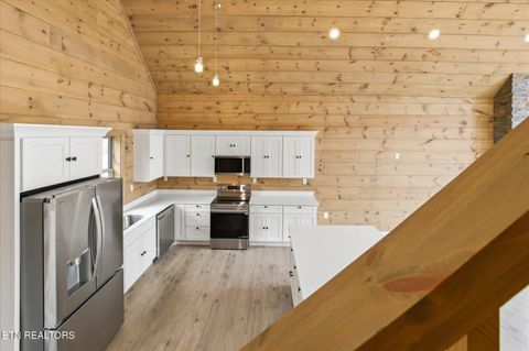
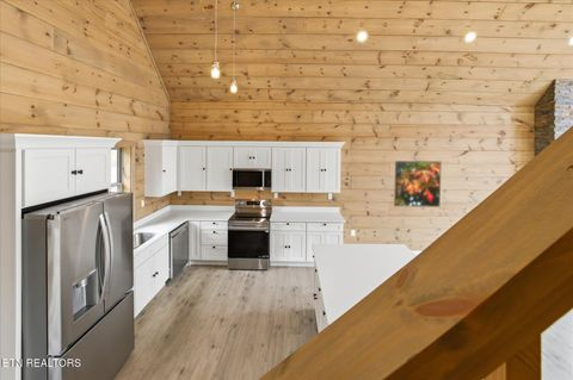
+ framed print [393,160,442,208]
